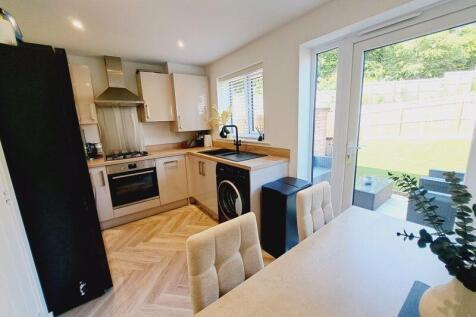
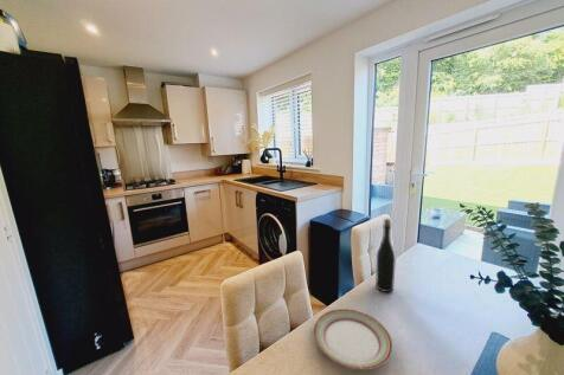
+ plate [313,308,393,370]
+ bottle [374,218,397,293]
